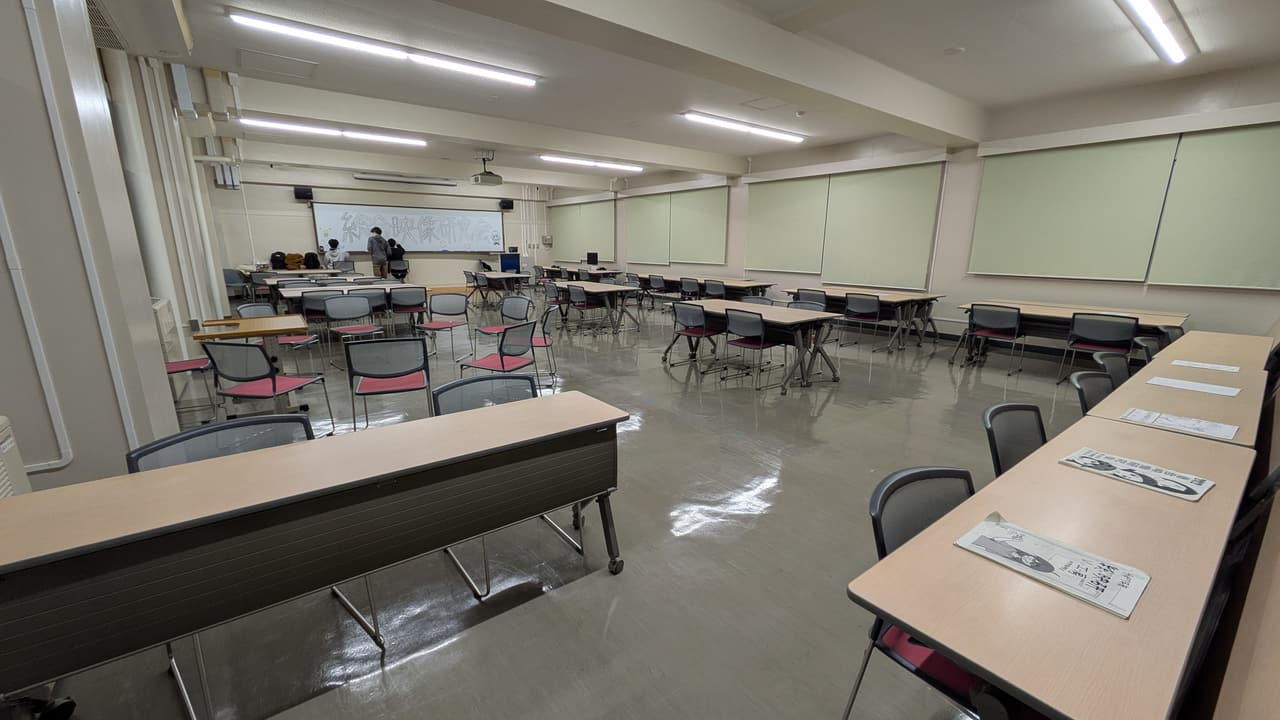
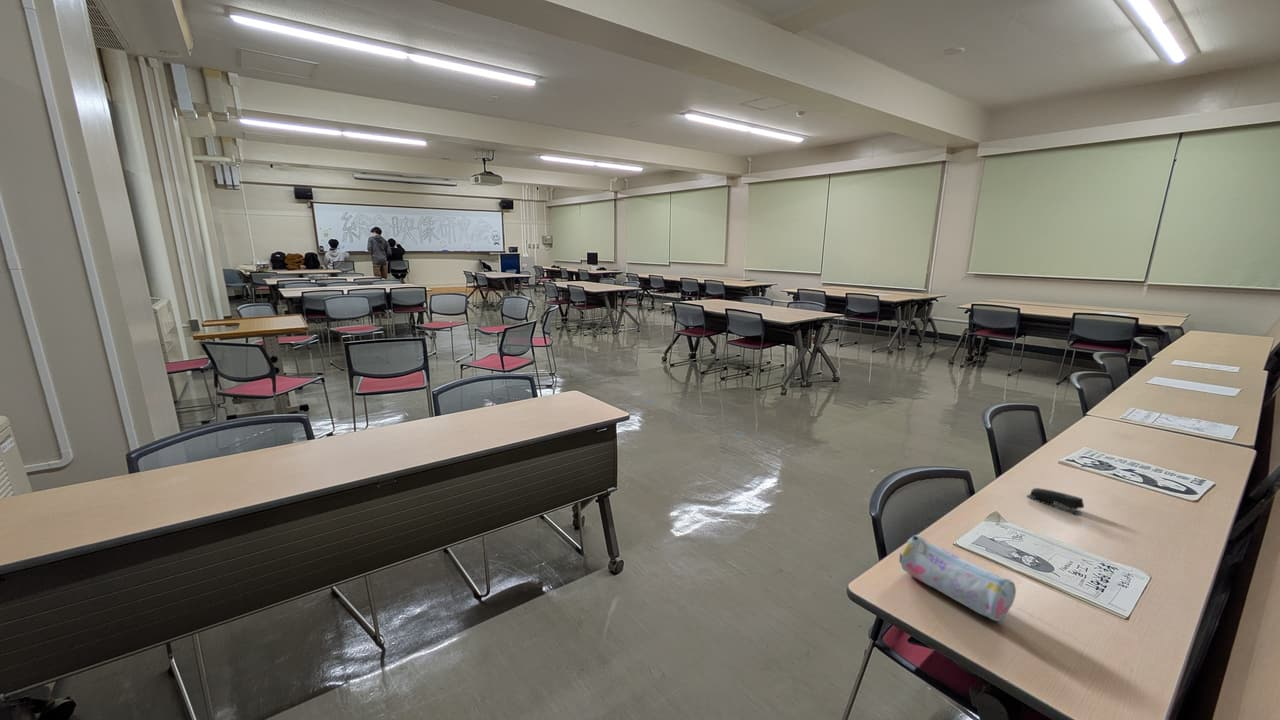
+ pencil case [898,534,1017,622]
+ stapler [1026,487,1085,517]
